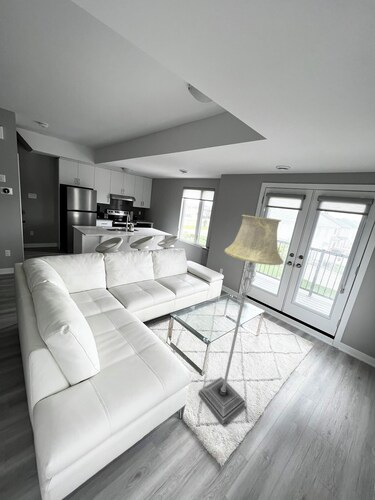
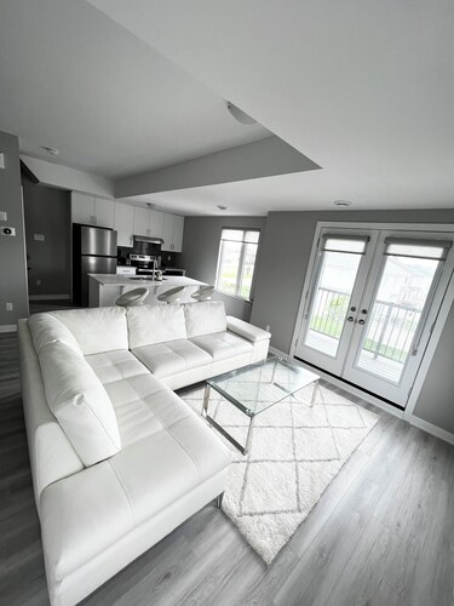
- floor lamp [197,214,284,425]
